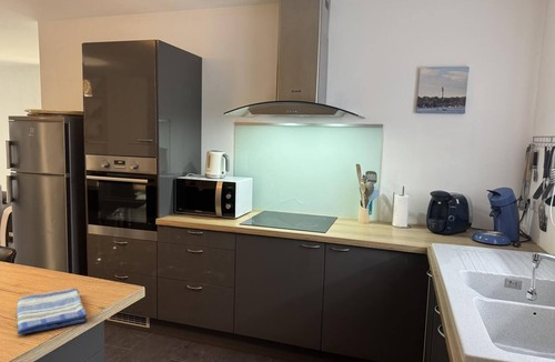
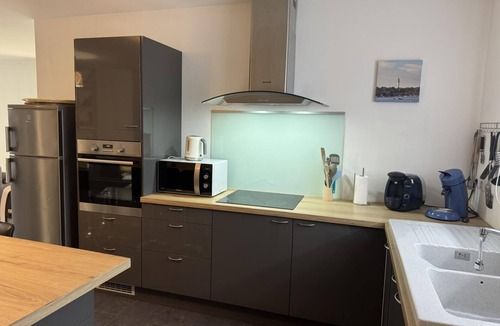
- dish towel [16,288,88,335]
